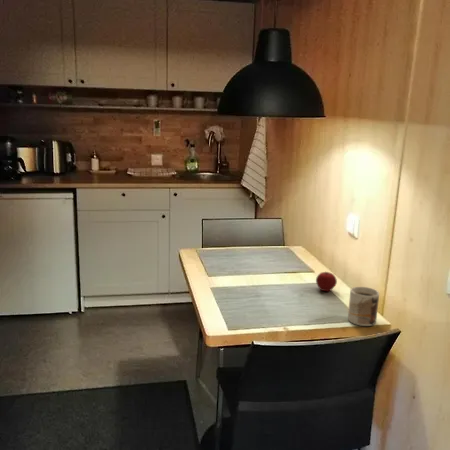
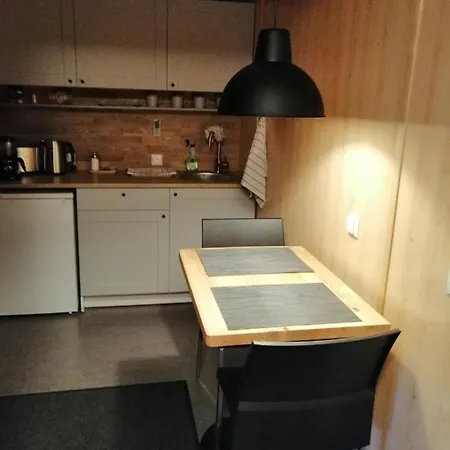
- apple [315,271,338,292]
- mug [347,286,380,327]
